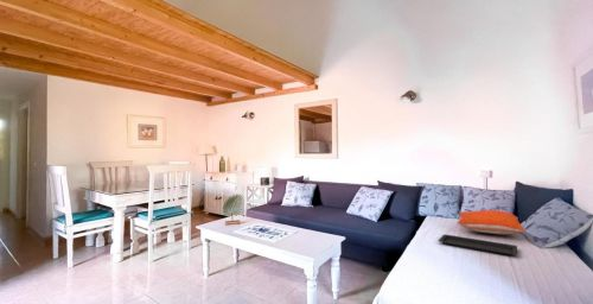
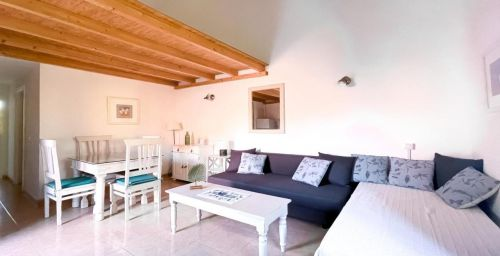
- serving tray [438,233,518,256]
- pillow [457,209,527,235]
